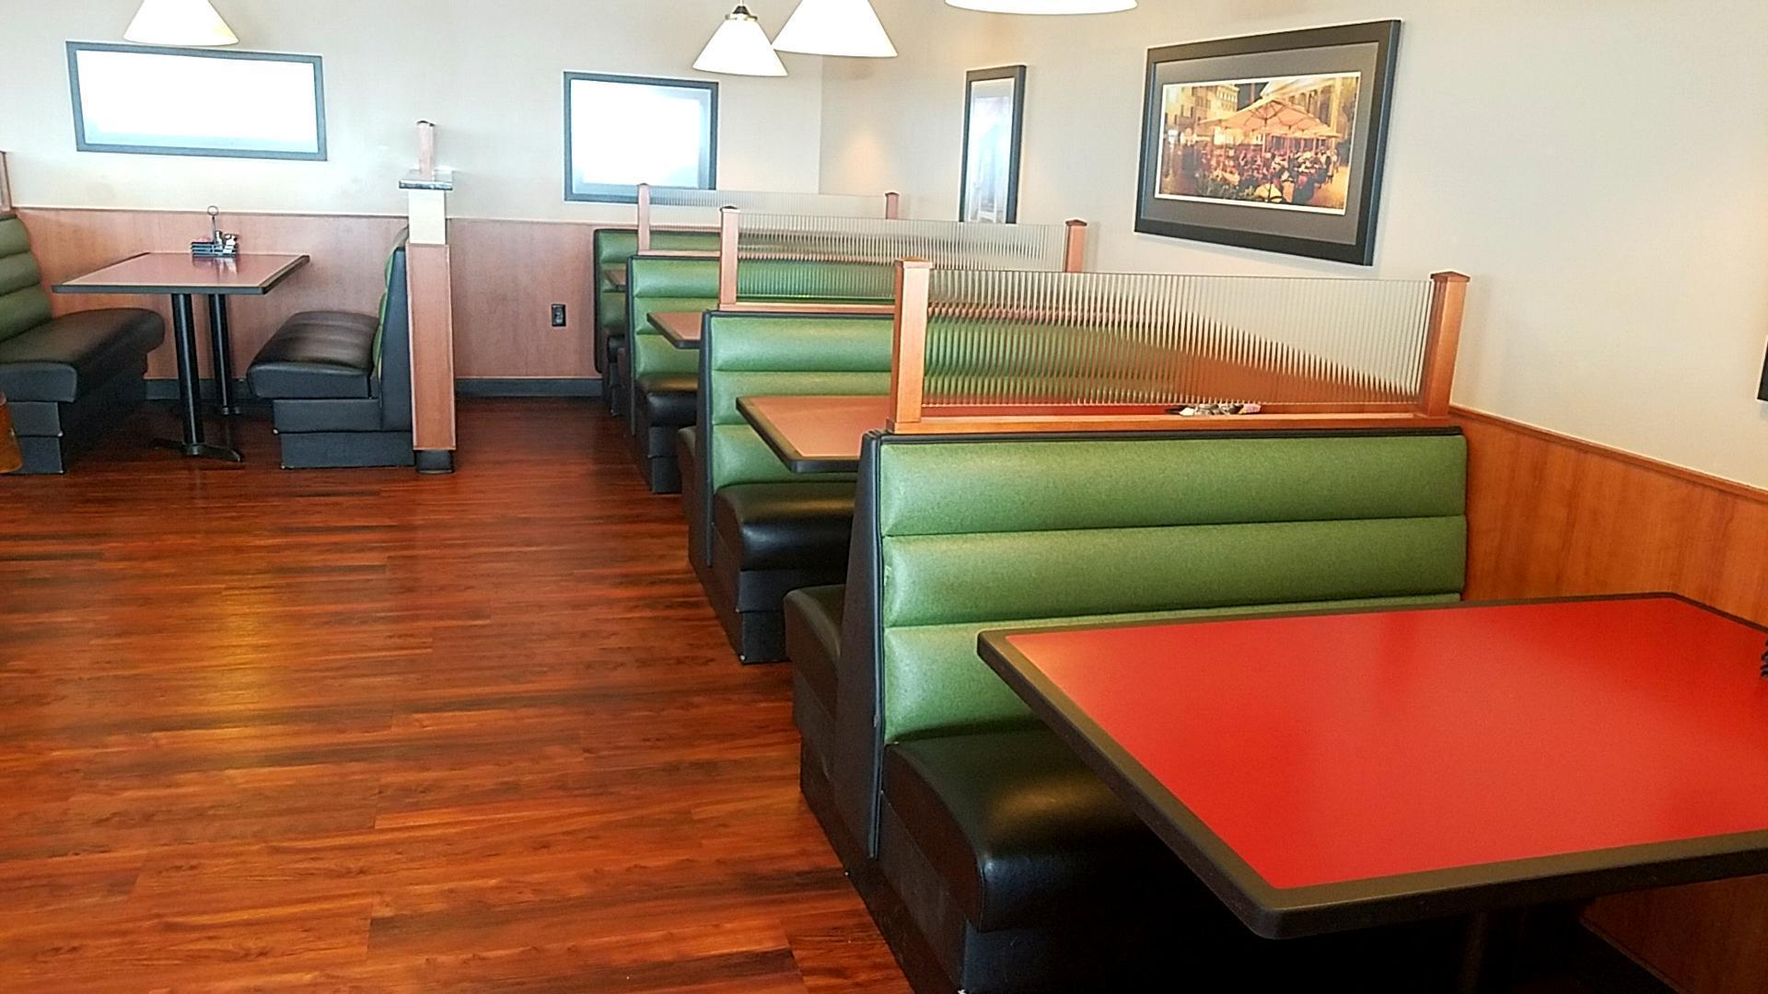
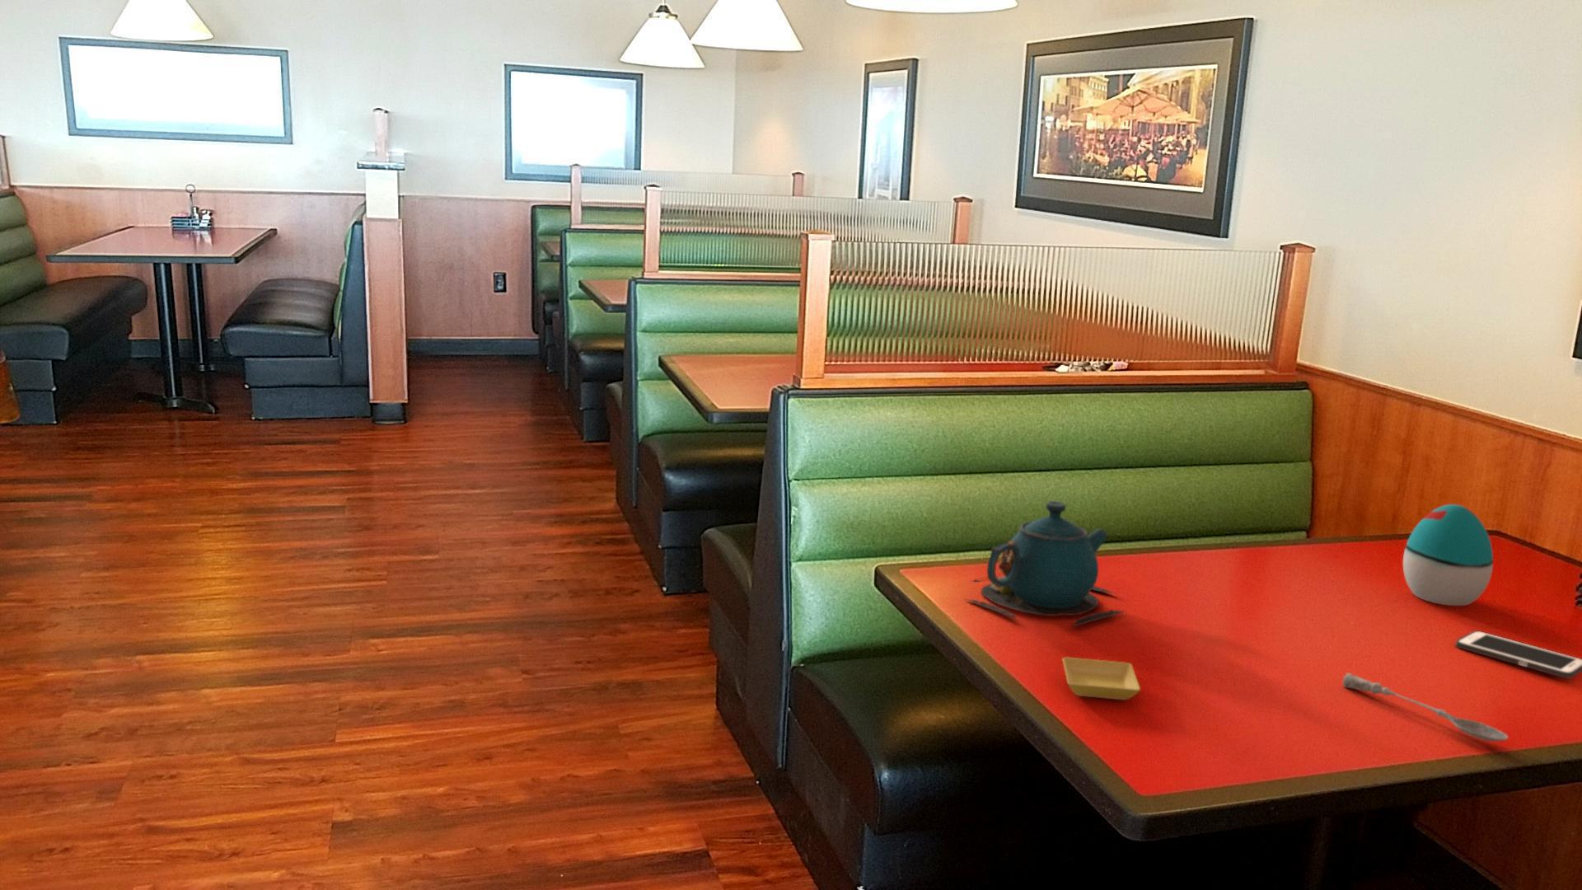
+ decorative egg [1403,503,1494,606]
+ soupspoon [1342,673,1509,742]
+ cell phone [1454,629,1582,679]
+ teapot [963,500,1127,627]
+ saucer [1062,656,1141,701]
